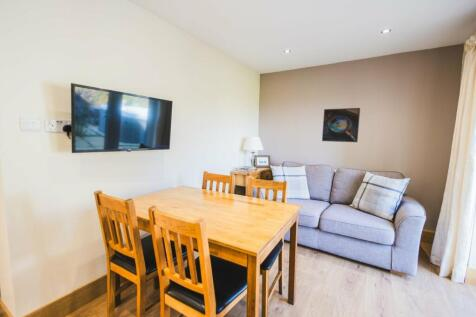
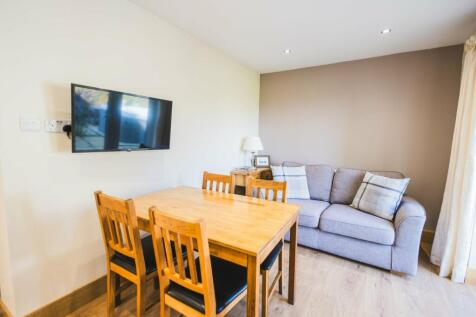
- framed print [321,107,361,143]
